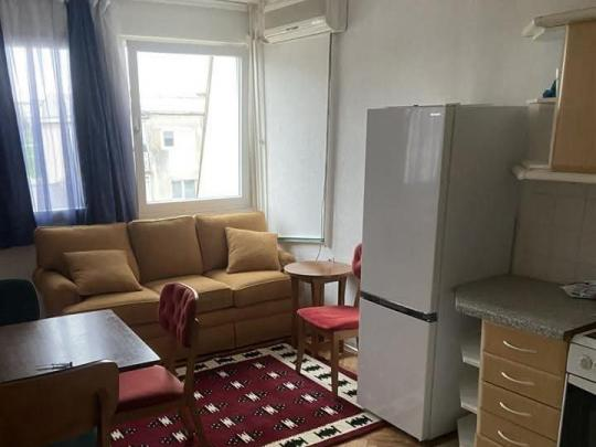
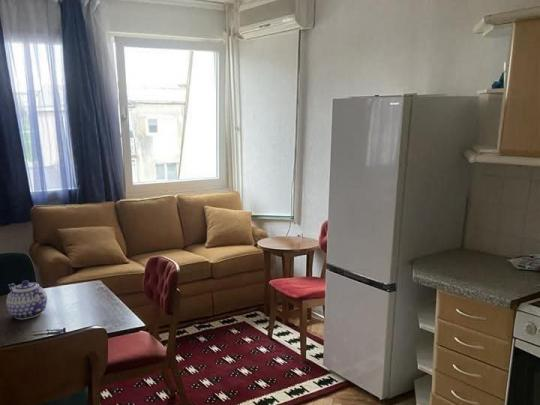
+ teapot [5,279,48,320]
